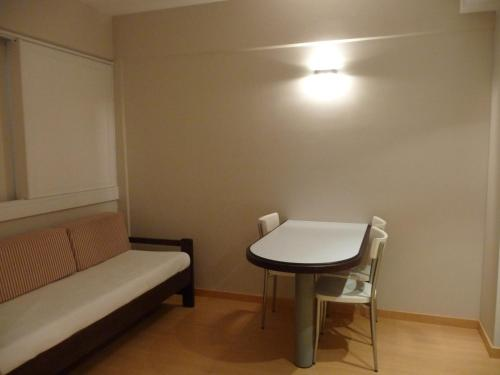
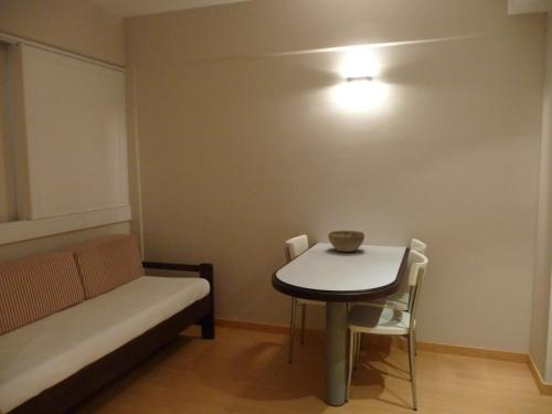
+ decorative bowl [327,230,365,253]
